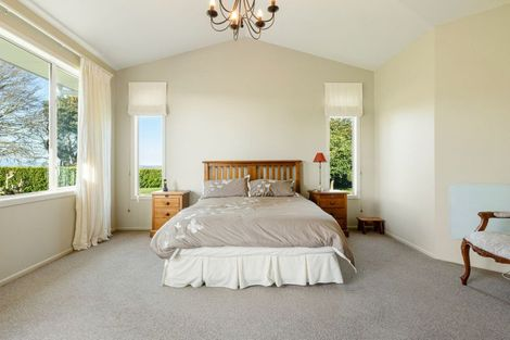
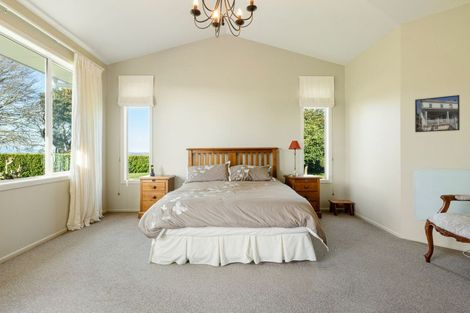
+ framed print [414,94,461,133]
